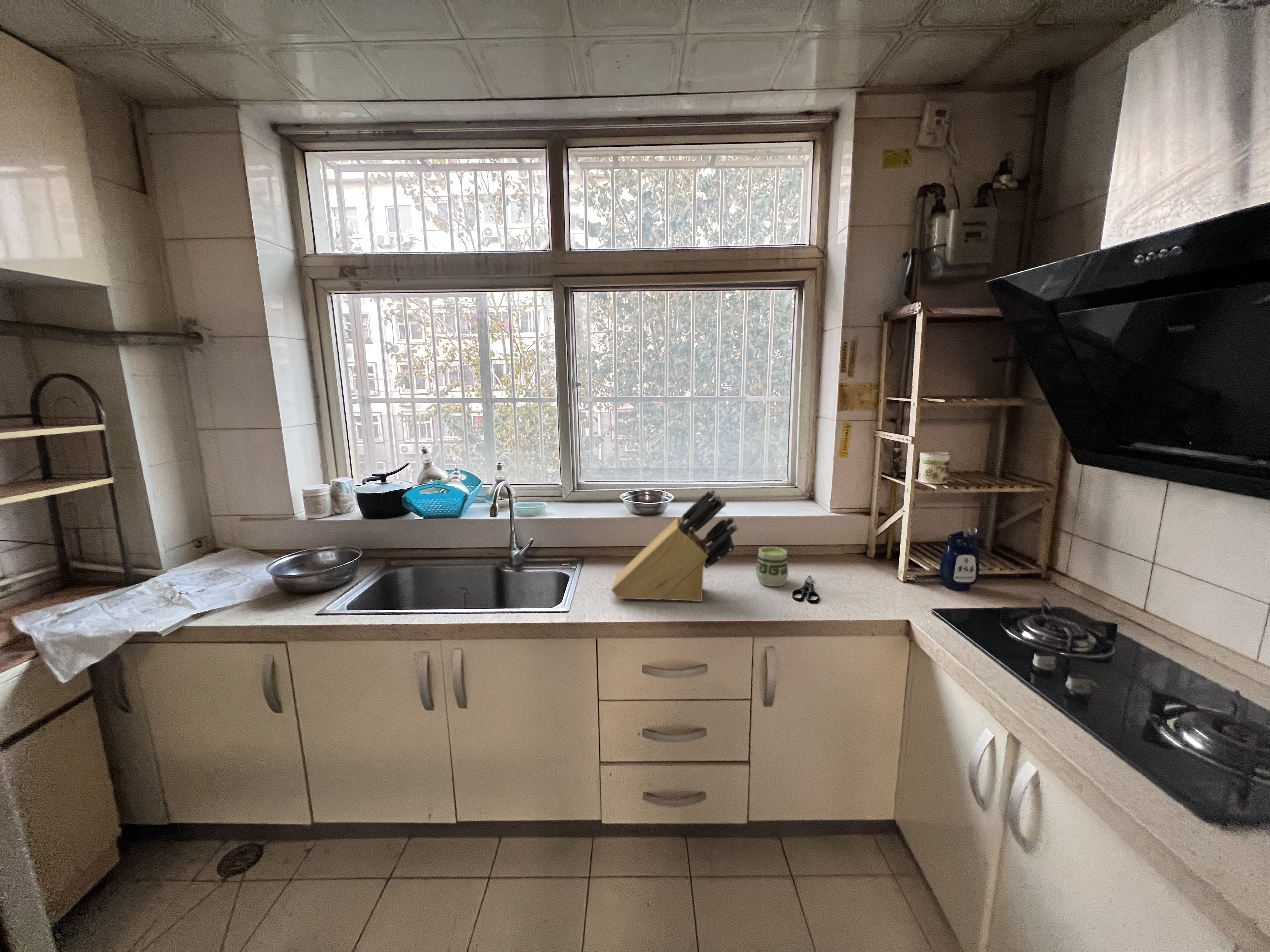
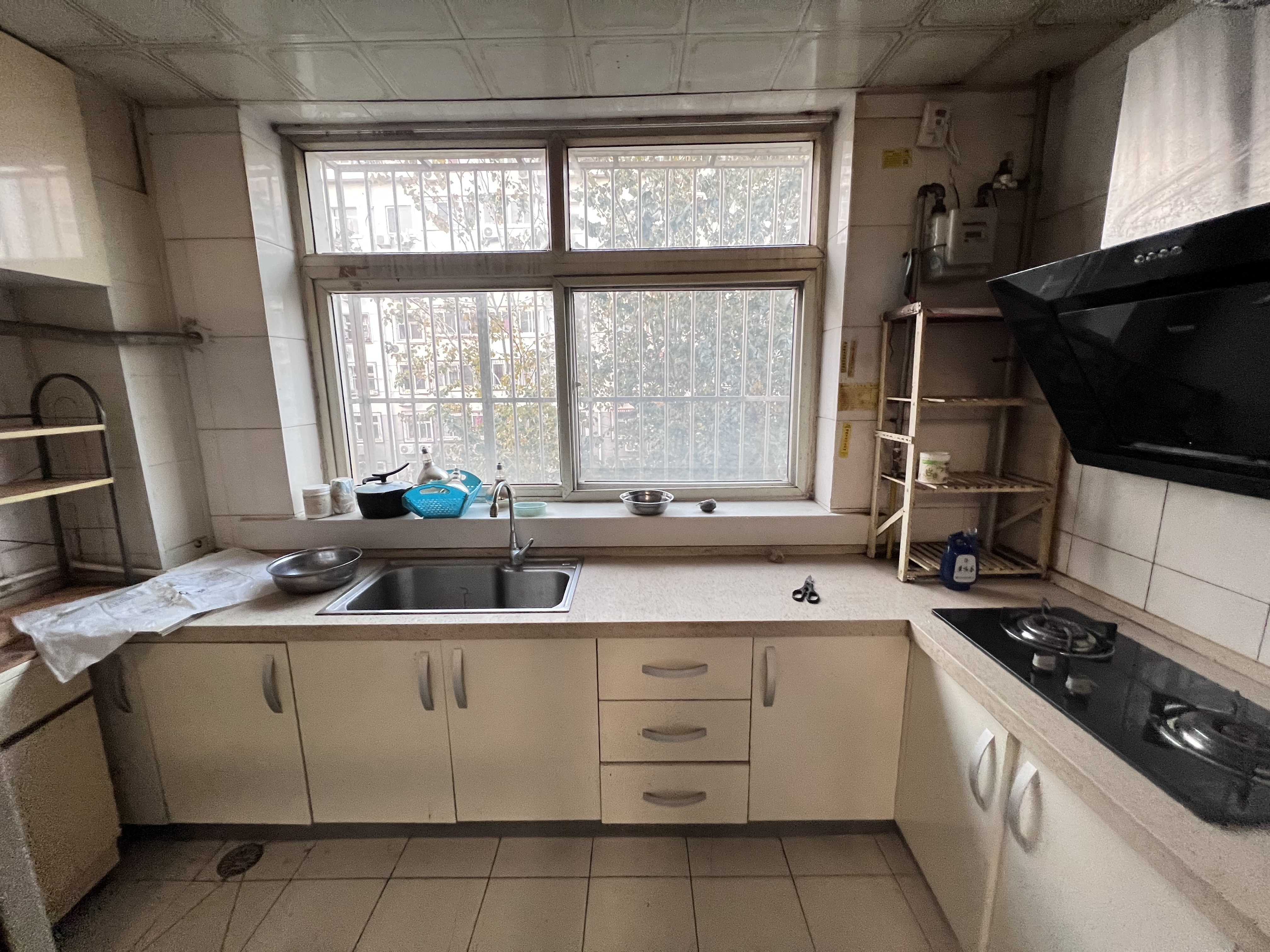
- cup [756,546,789,587]
- knife block [611,489,738,602]
